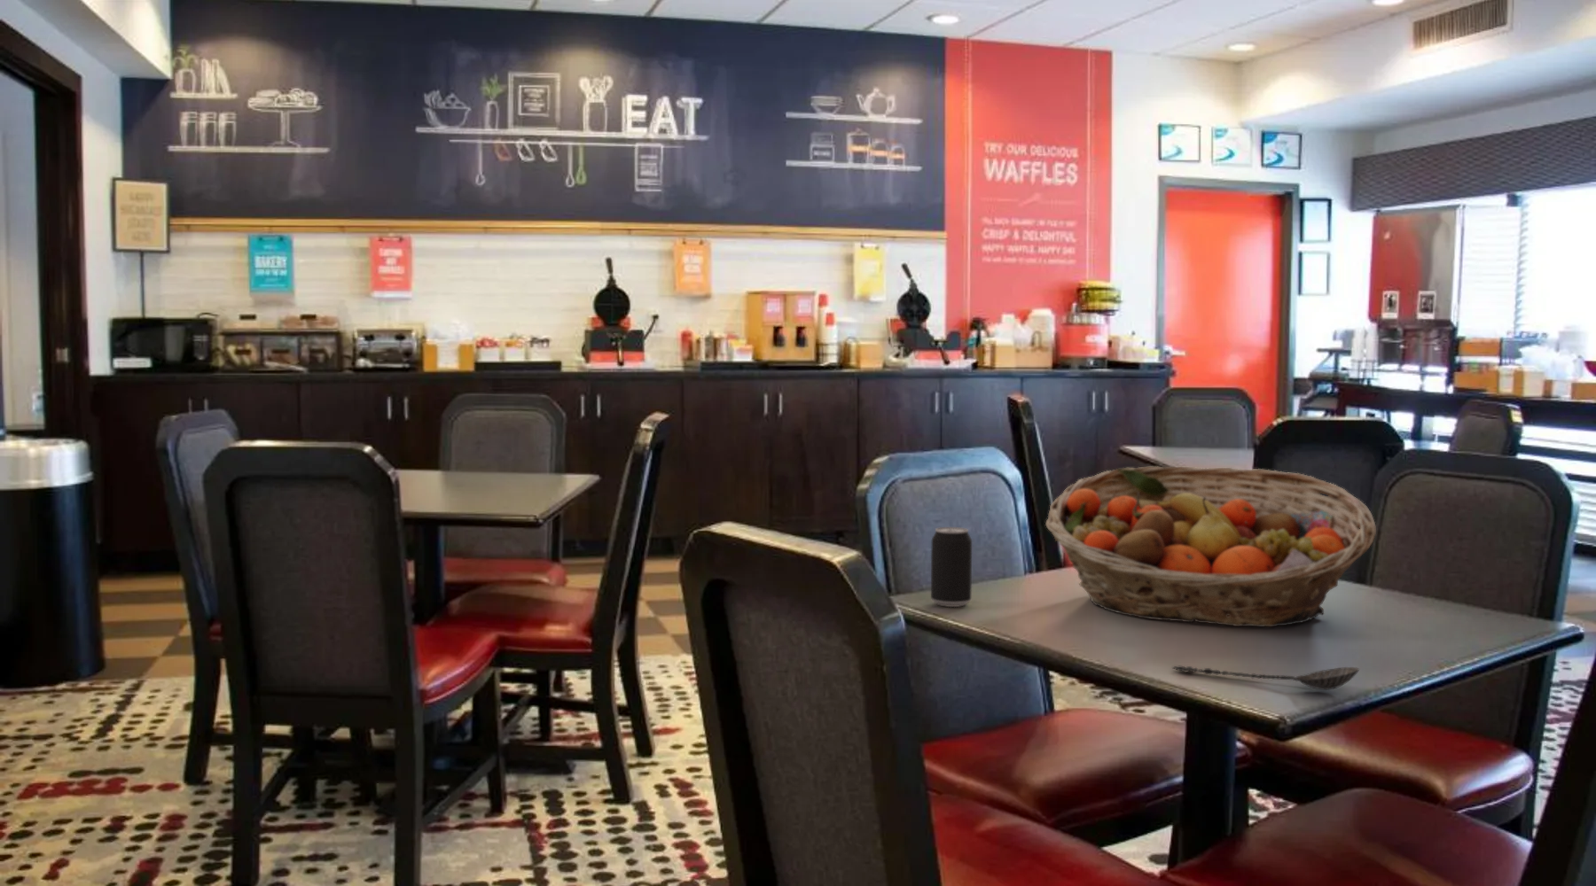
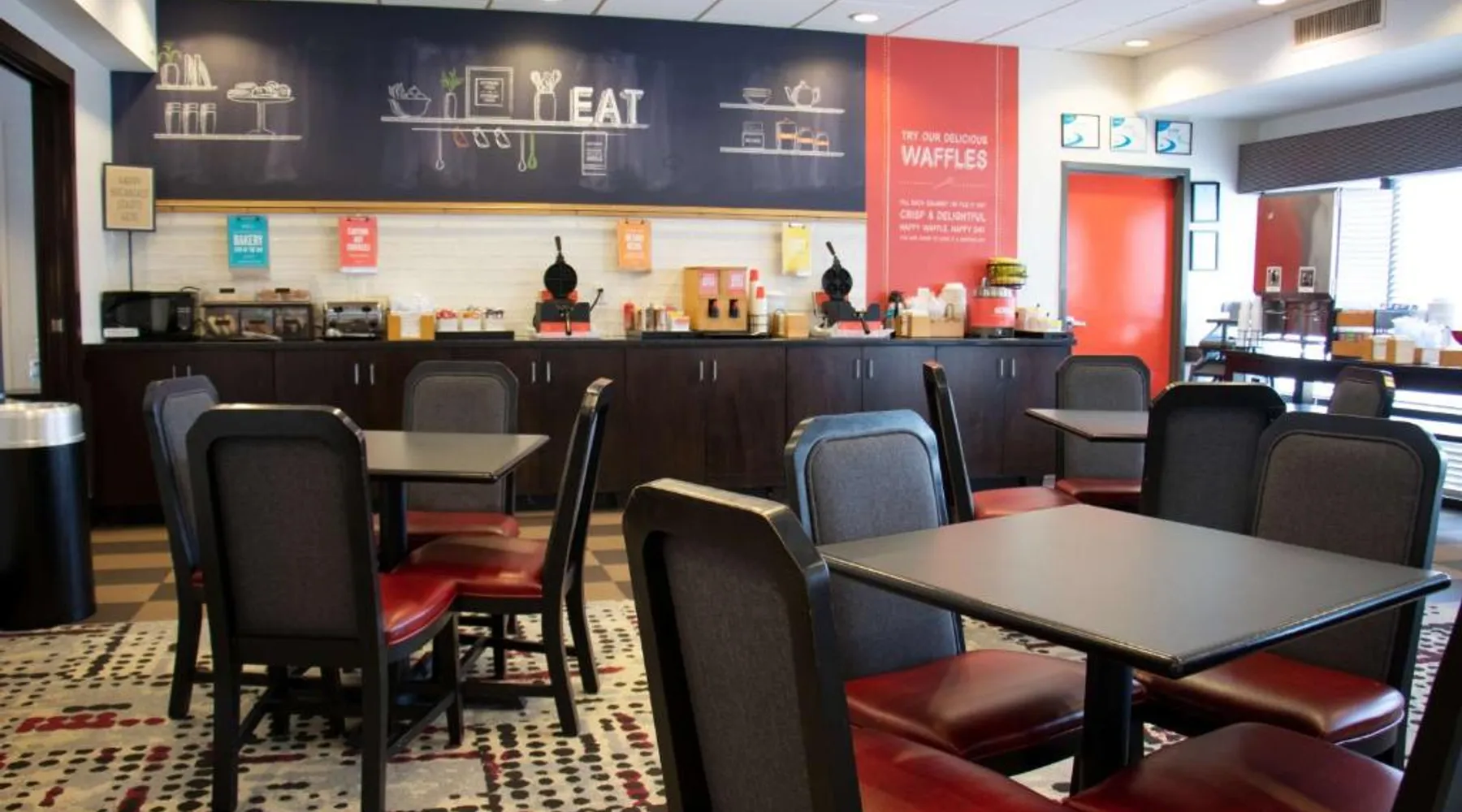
- beverage can [930,526,973,608]
- spoon [1171,666,1360,691]
- fruit basket [1045,465,1377,627]
